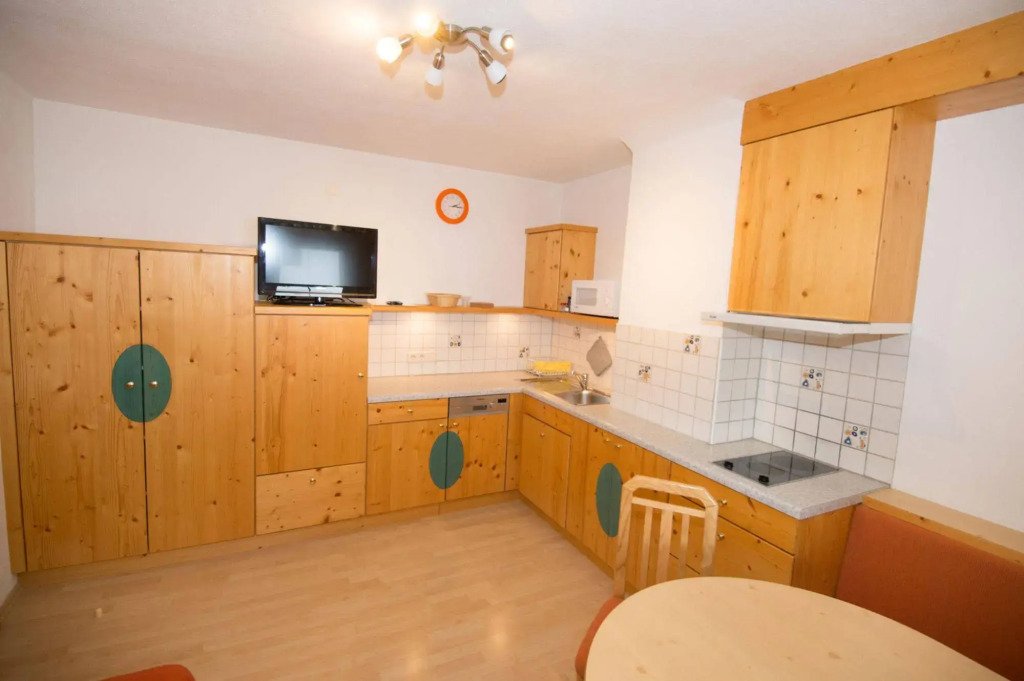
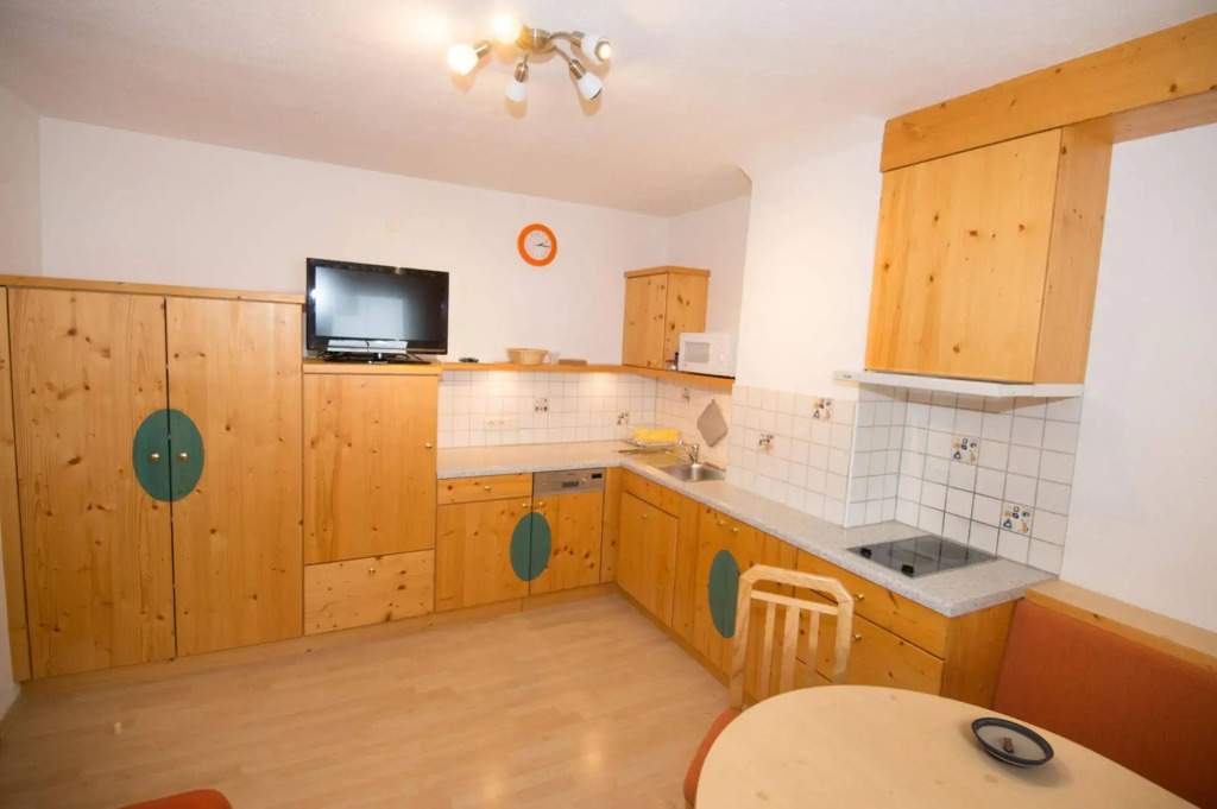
+ saucer [970,716,1055,769]
